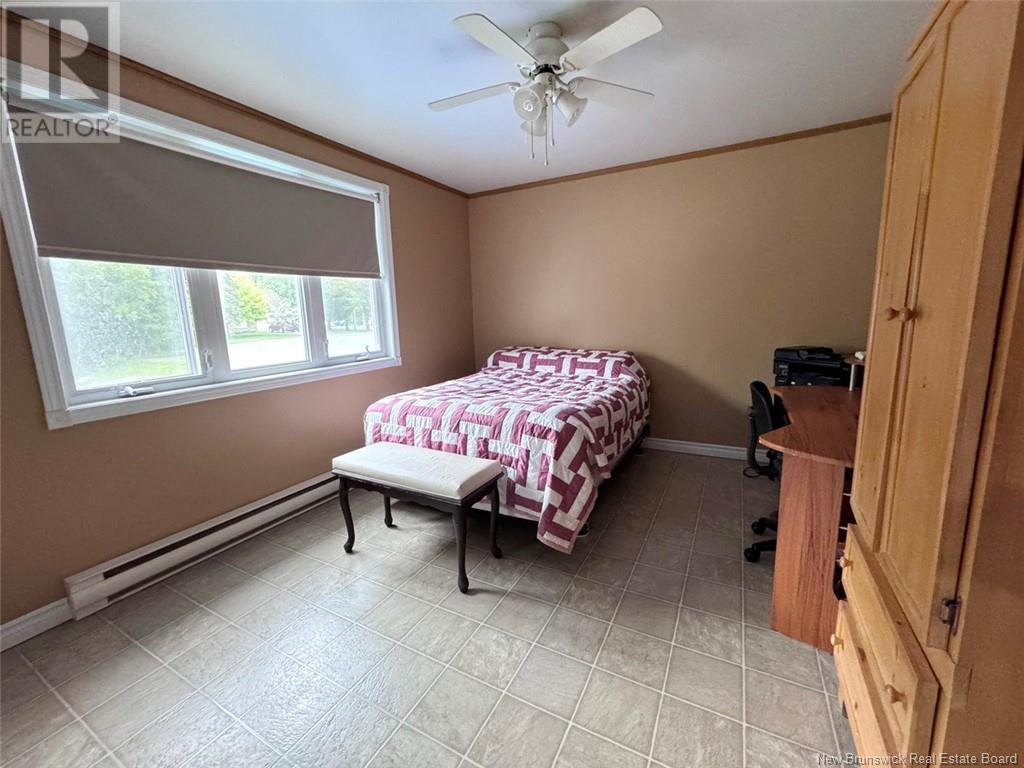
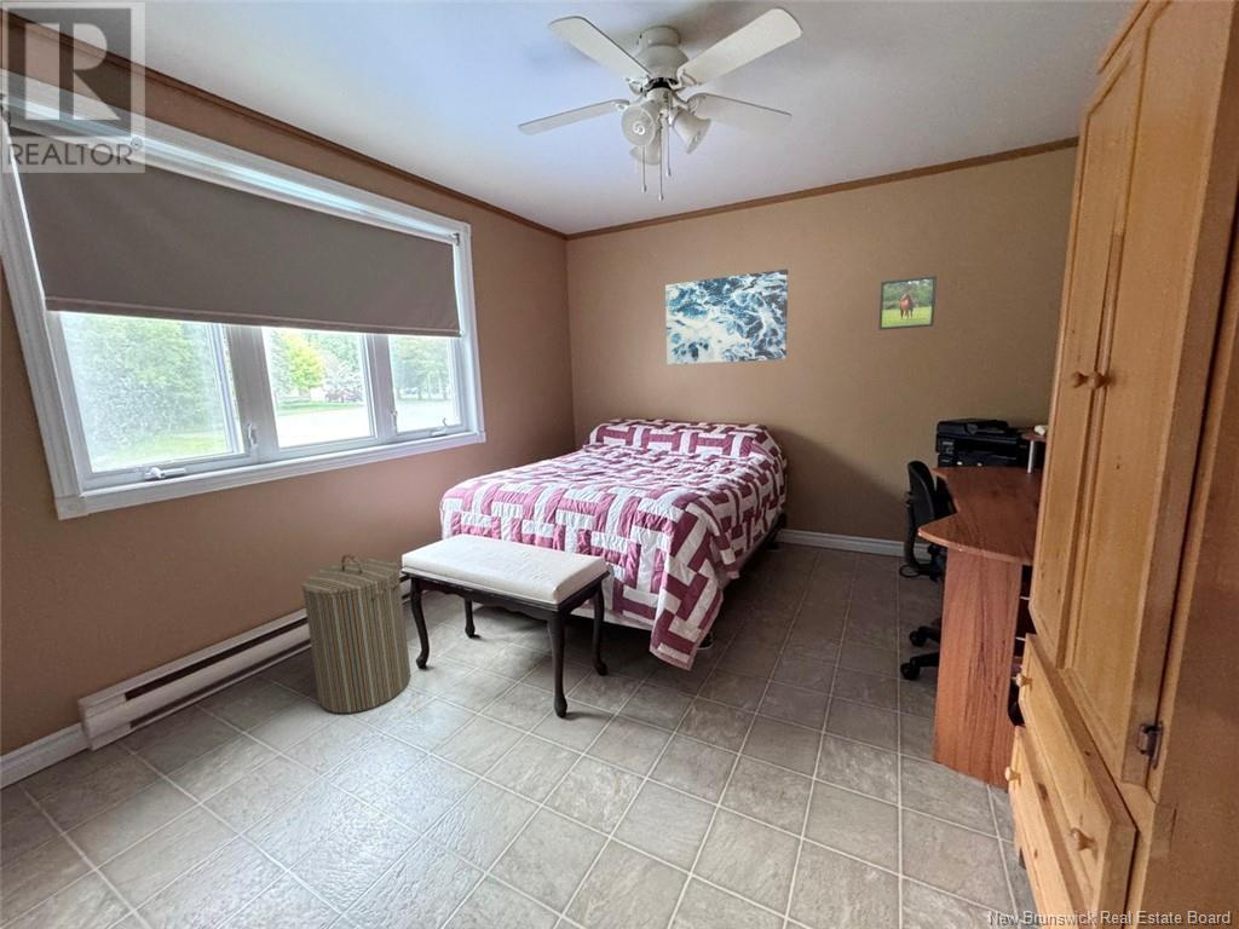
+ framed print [877,275,938,331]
+ laundry hamper [300,553,413,714]
+ wall art [664,269,789,367]
